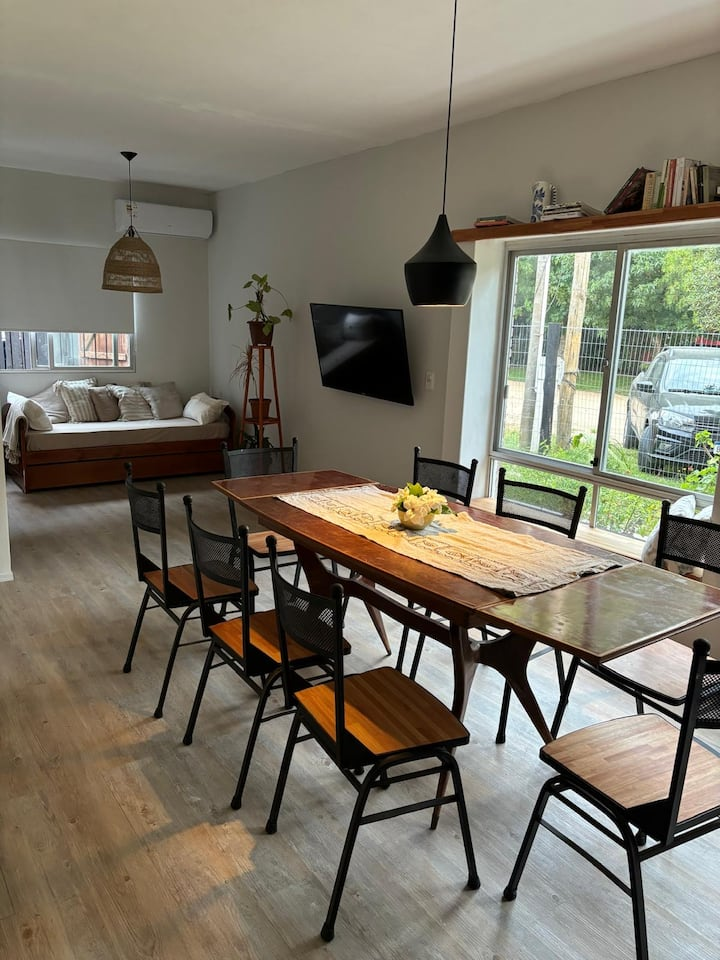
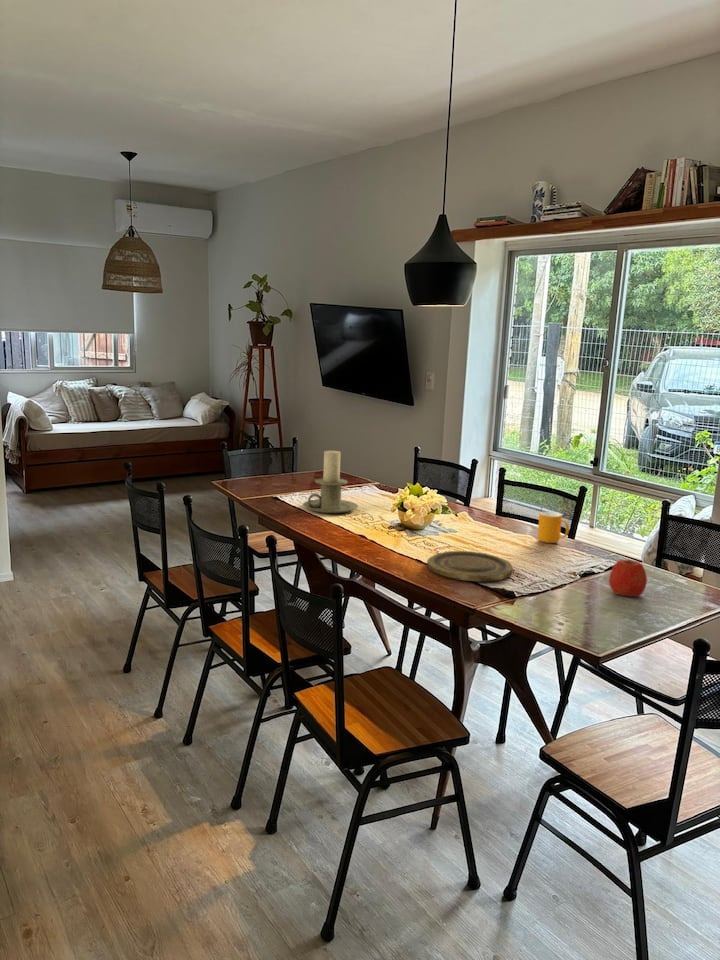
+ plate [426,550,514,583]
+ apple [608,558,648,598]
+ candle holder [302,450,359,514]
+ mug [537,511,570,544]
